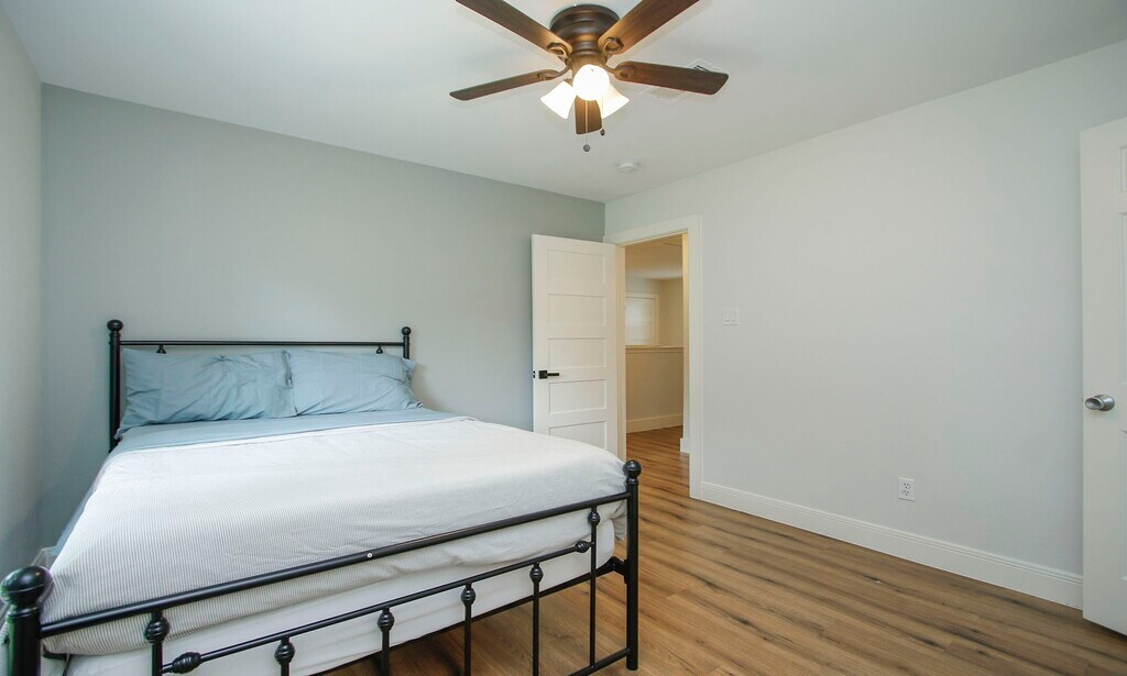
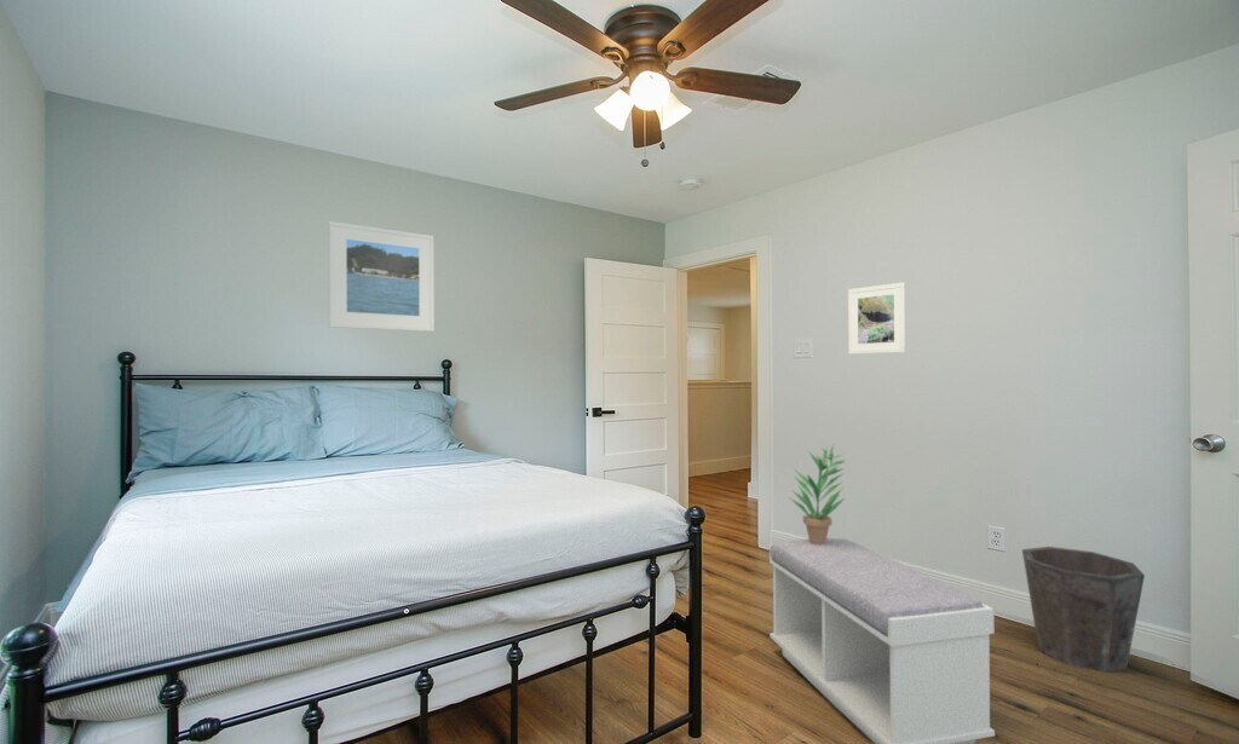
+ potted plant [788,444,848,544]
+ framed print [328,220,436,333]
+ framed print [847,282,907,356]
+ bench [768,537,996,744]
+ waste bin [1021,546,1146,674]
